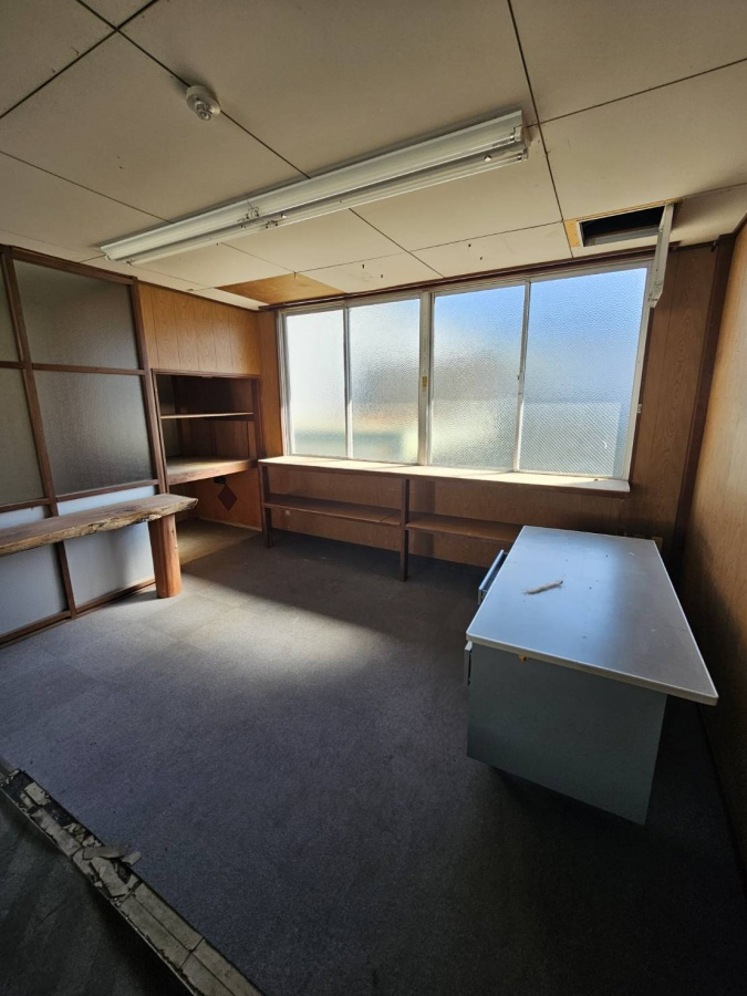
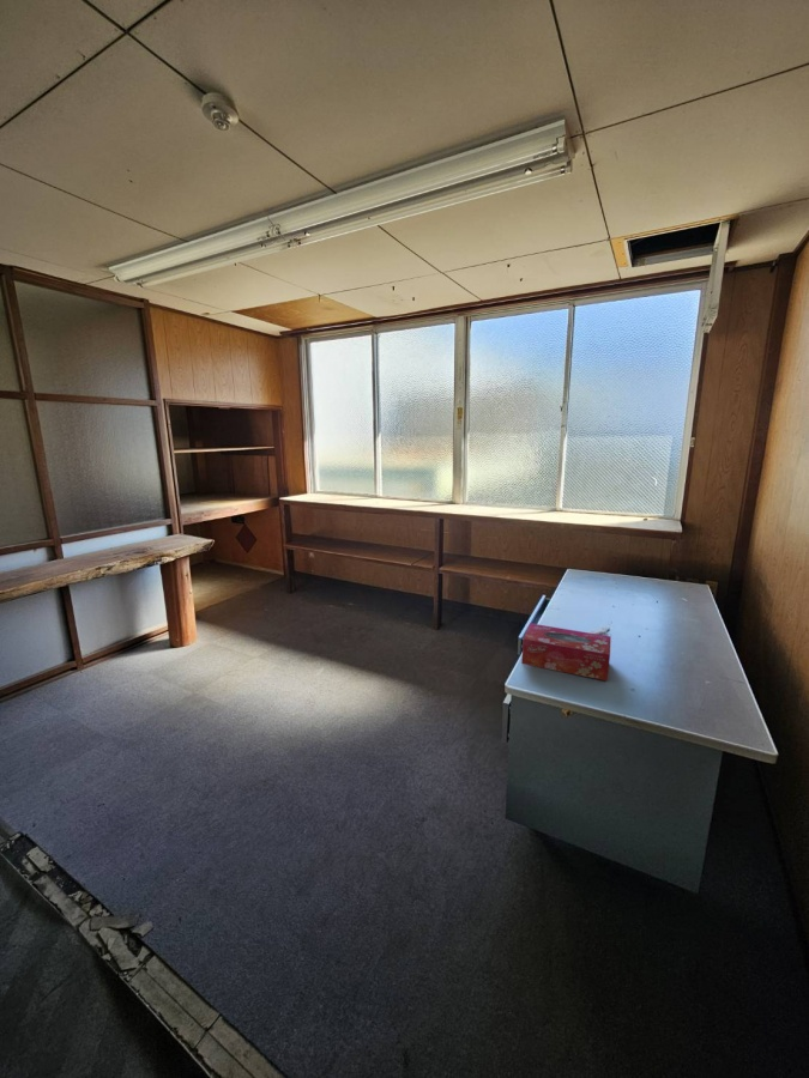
+ tissue box [520,623,612,682]
